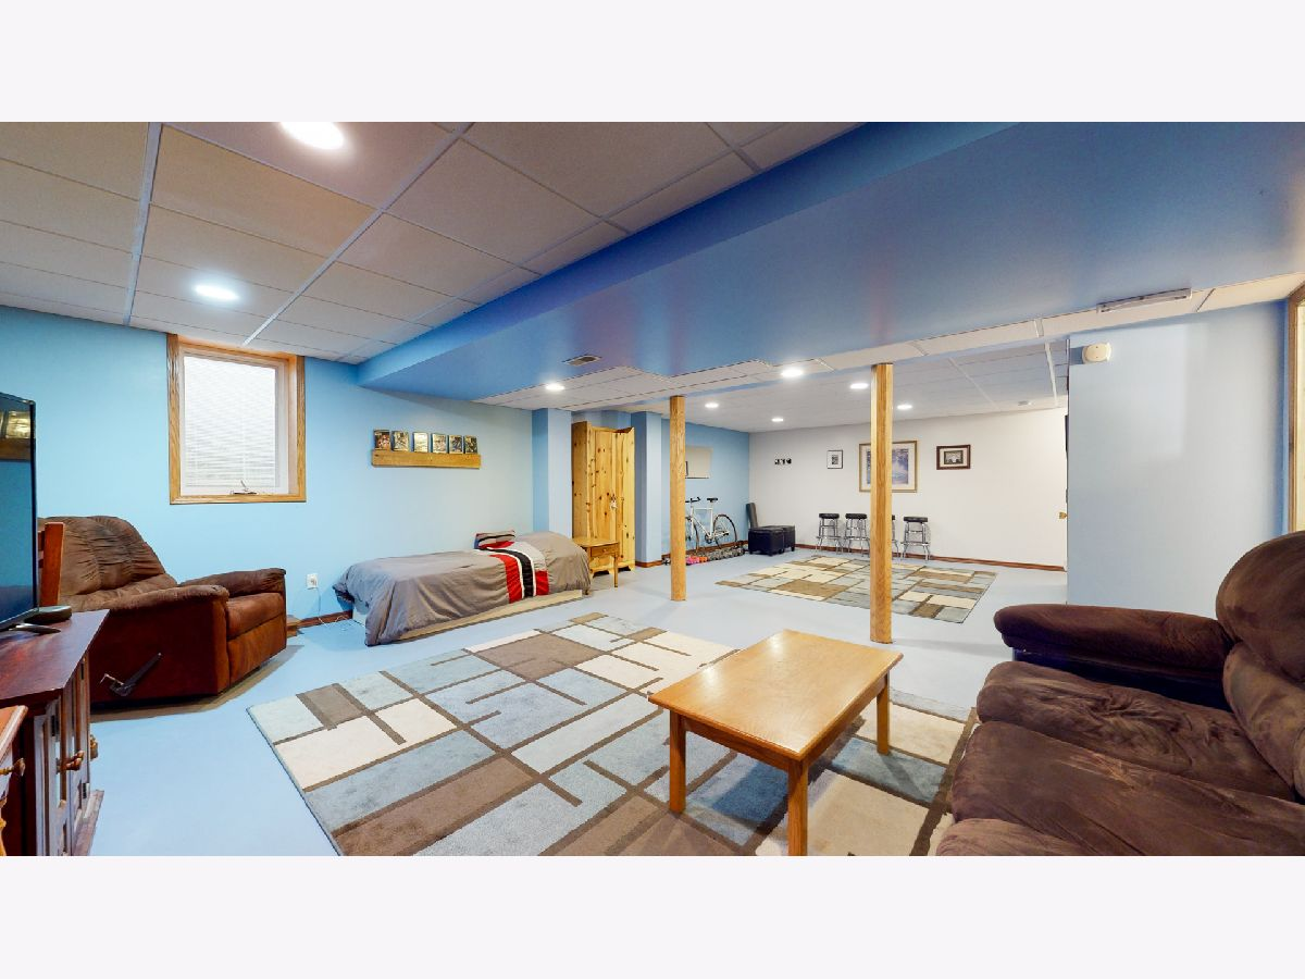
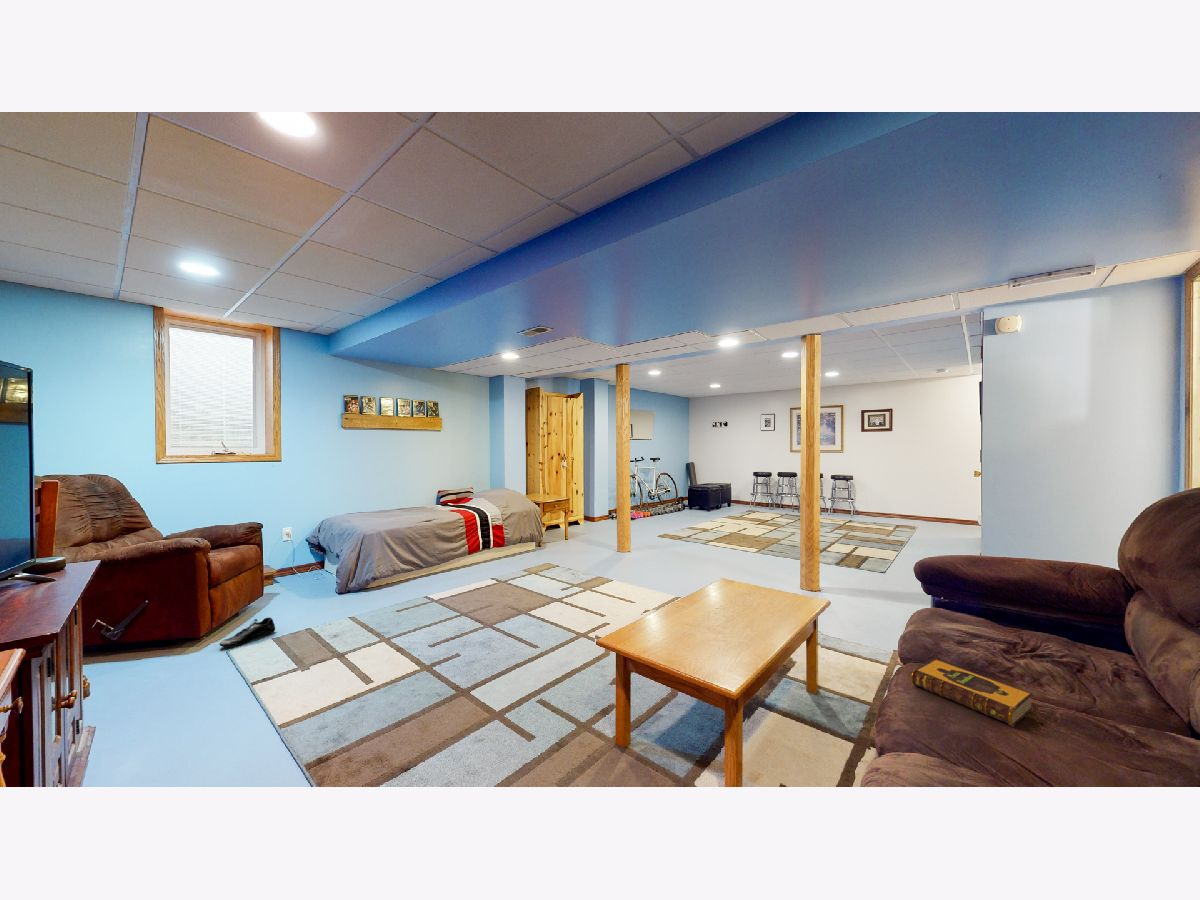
+ hardback book [910,658,1034,727]
+ shoe [219,617,276,648]
